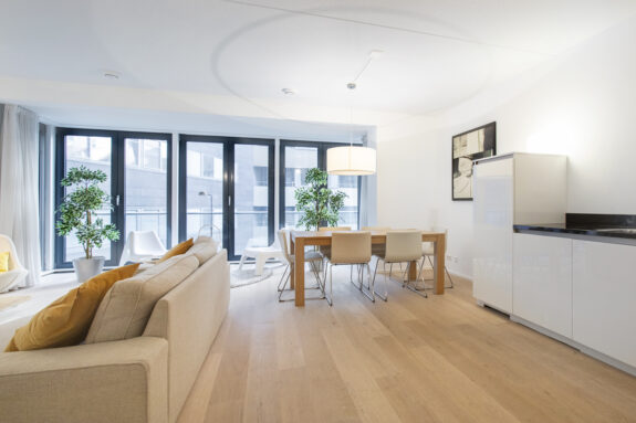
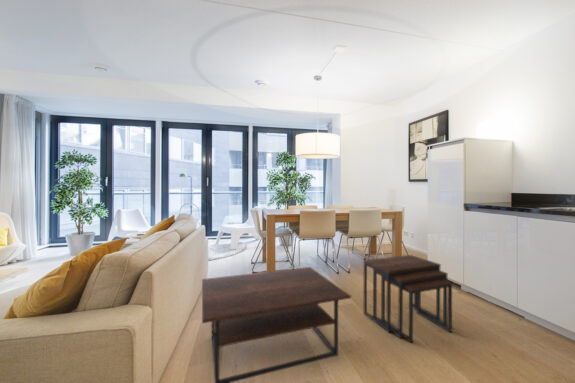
+ coffee table [201,254,453,383]
